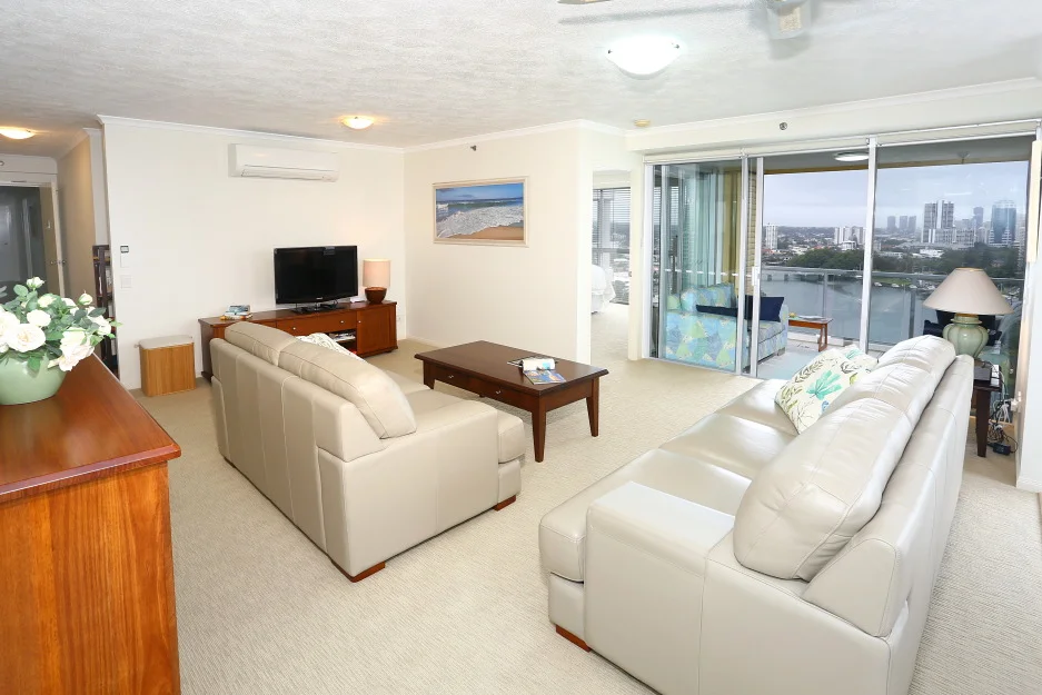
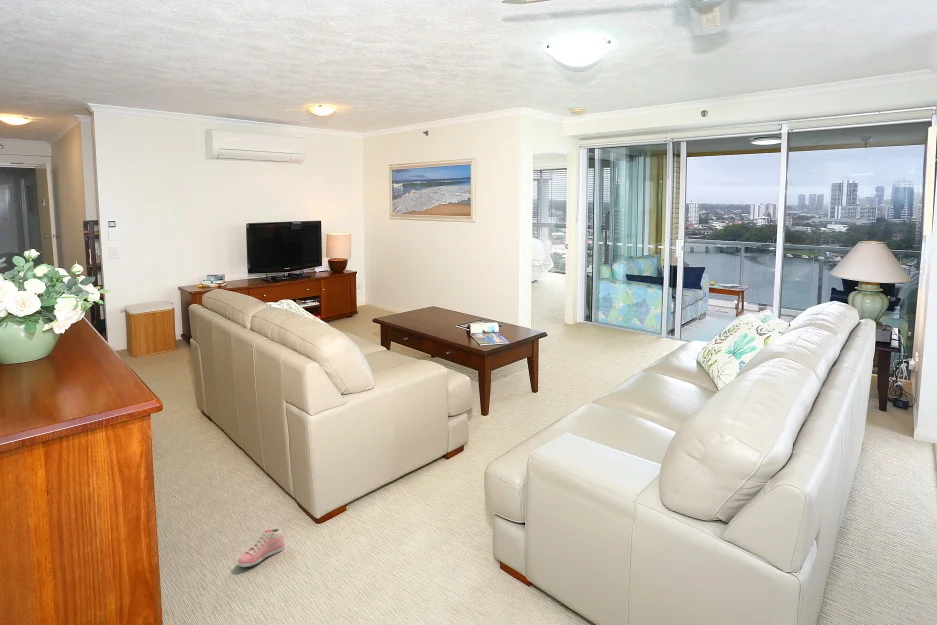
+ sneaker [237,527,286,568]
